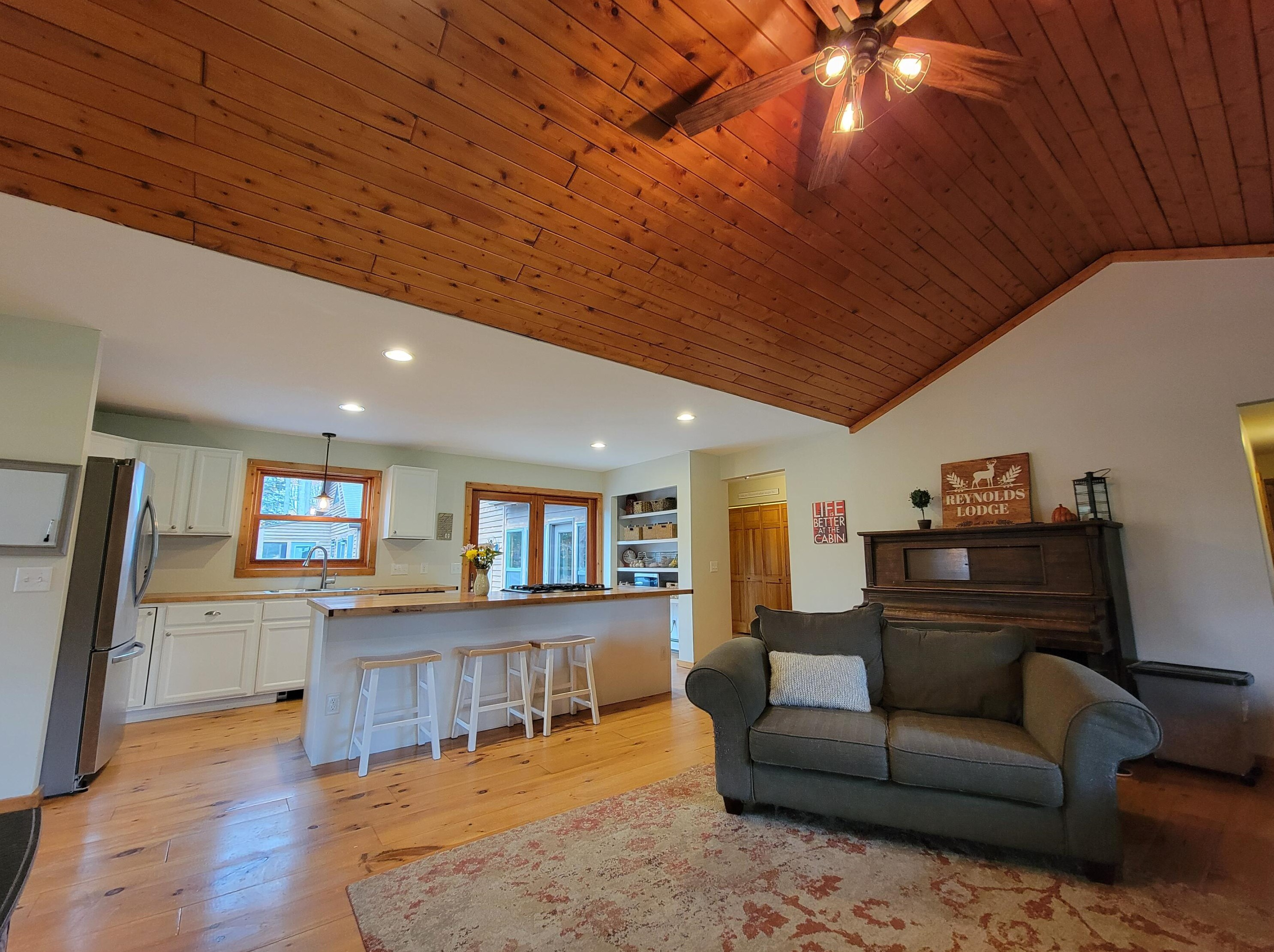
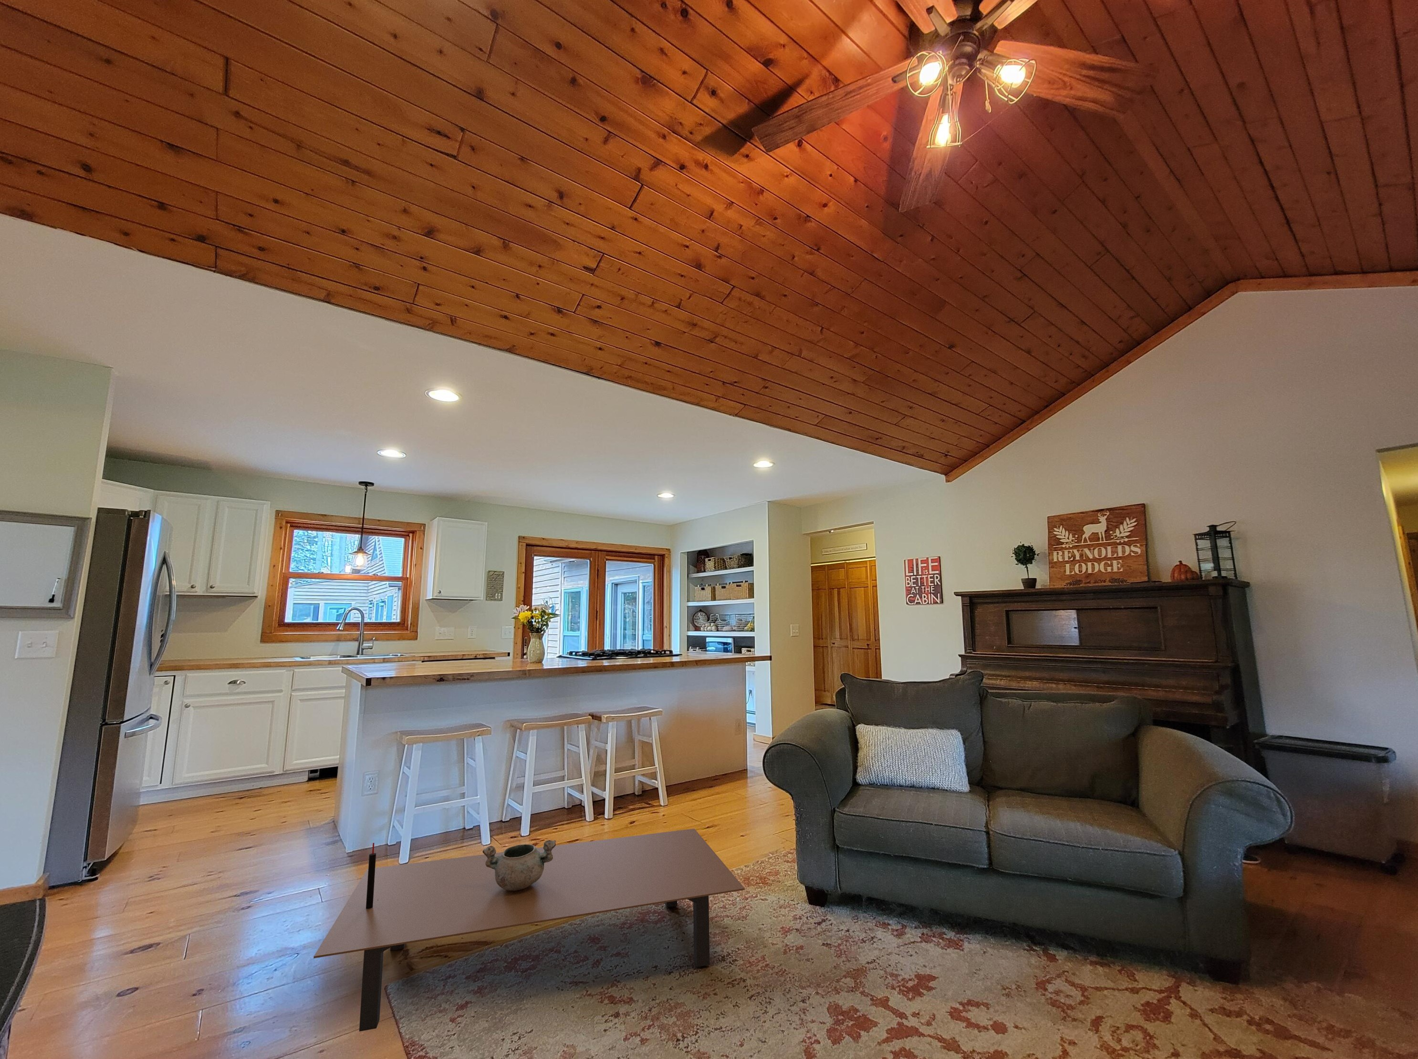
+ decorative bowl [482,840,557,891]
+ coffee table [313,829,746,1032]
+ candle [366,842,378,909]
